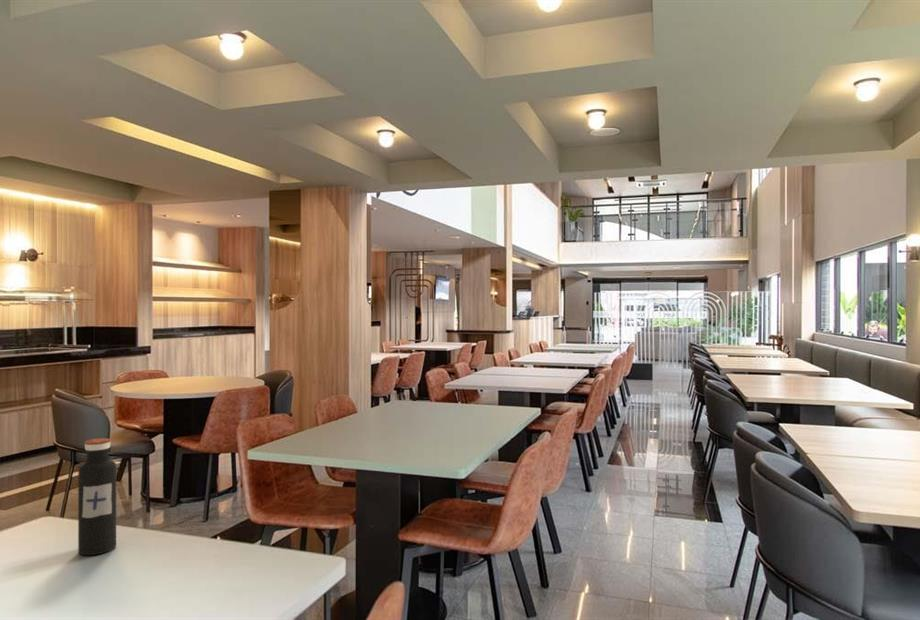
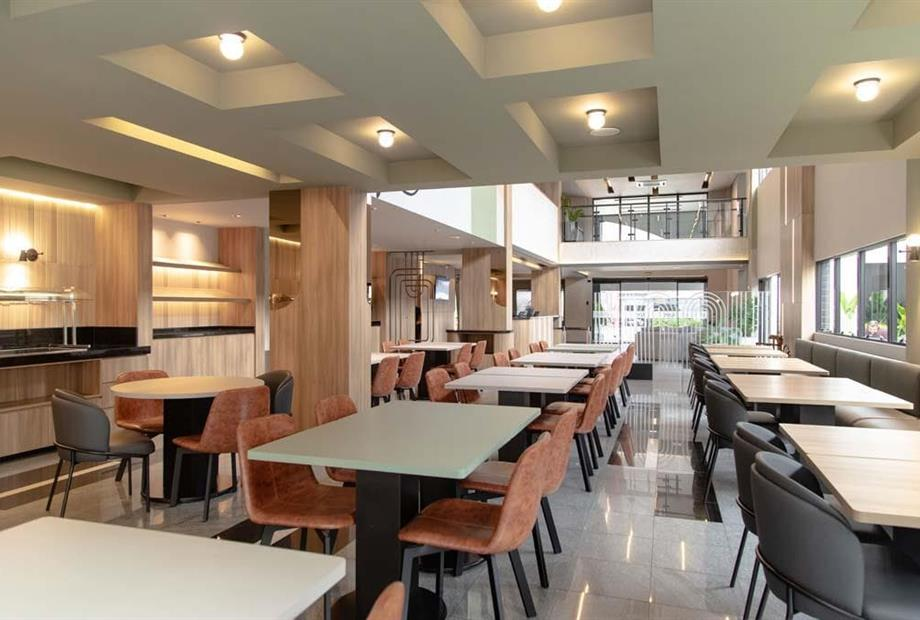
- water bottle [77,437,117,556]
